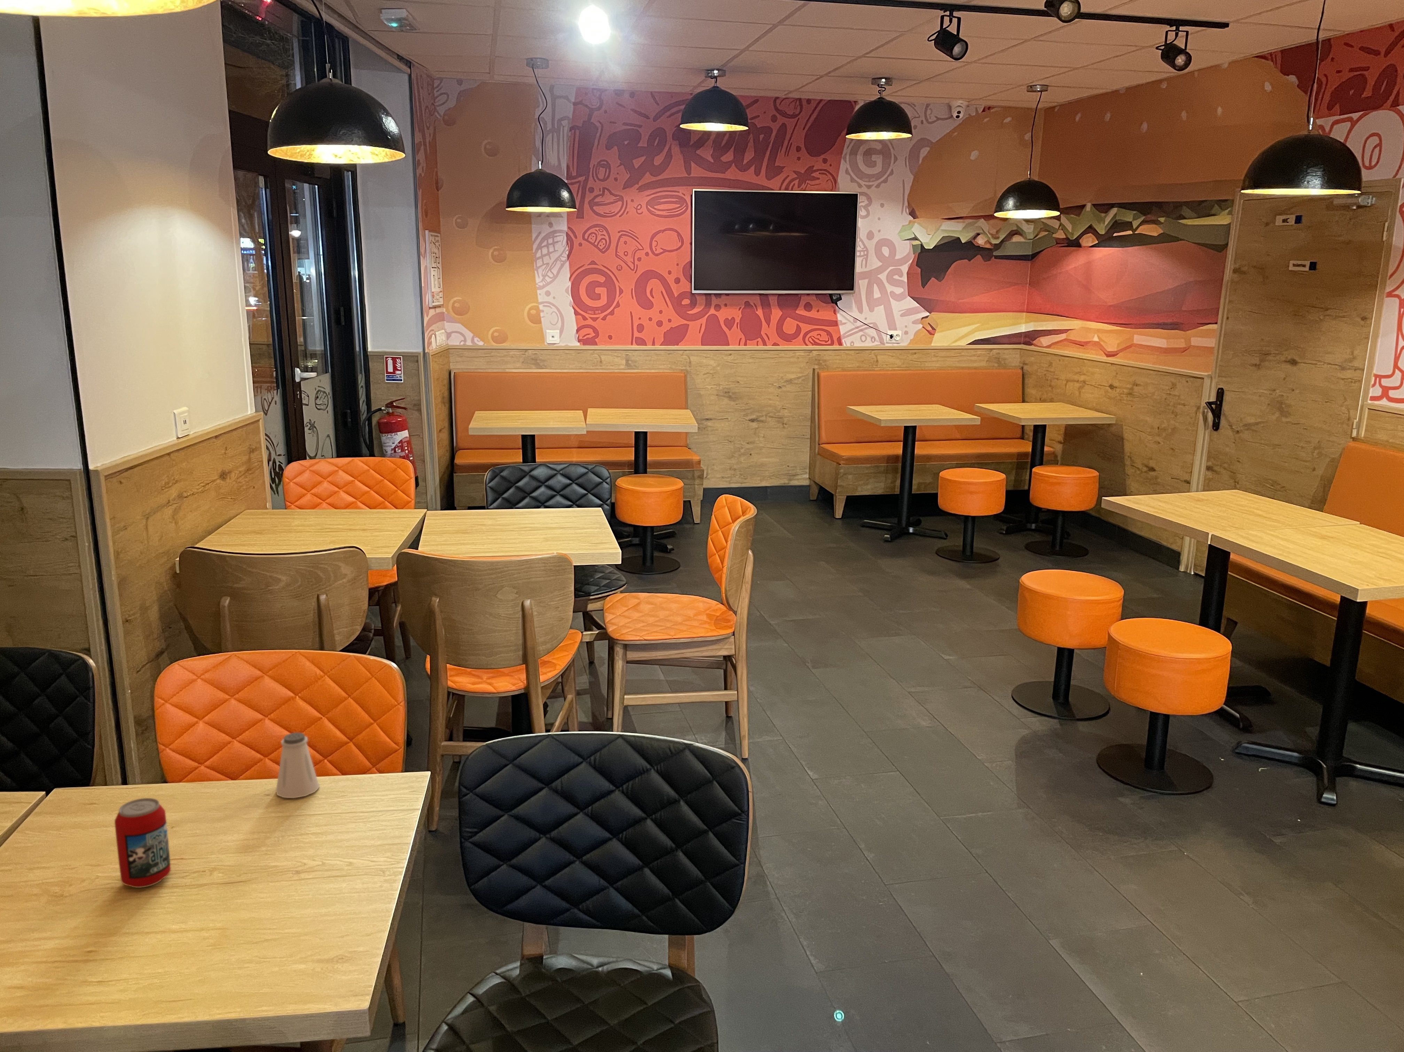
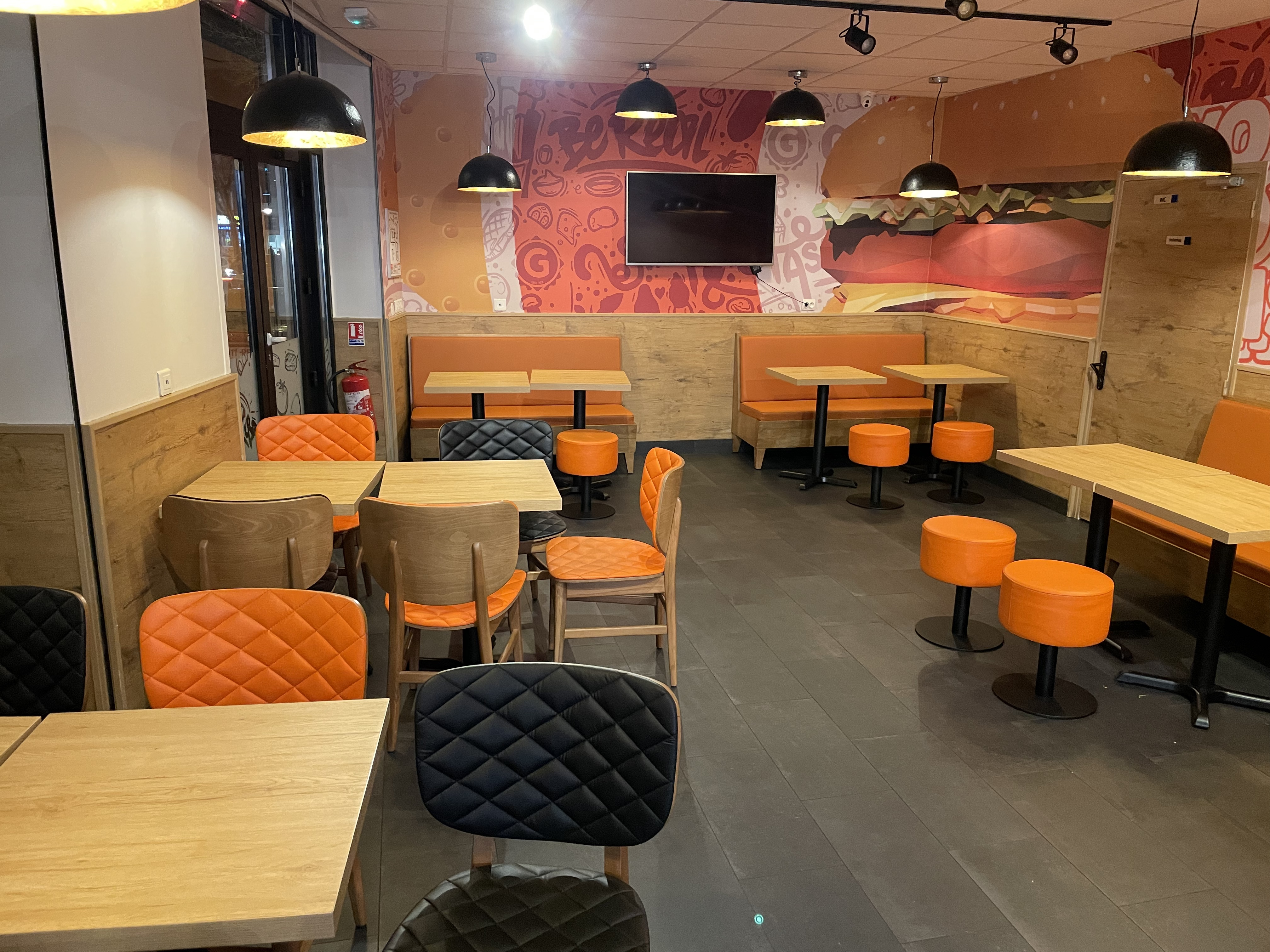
- beverage can [114,798,171,888]
- saltshaker [275,733,319,798]
